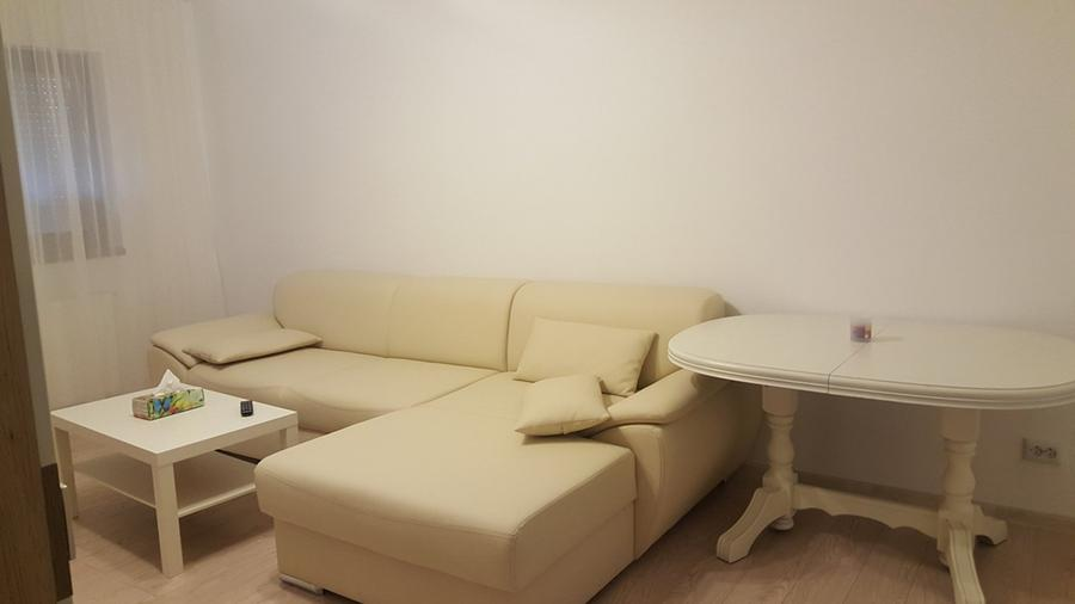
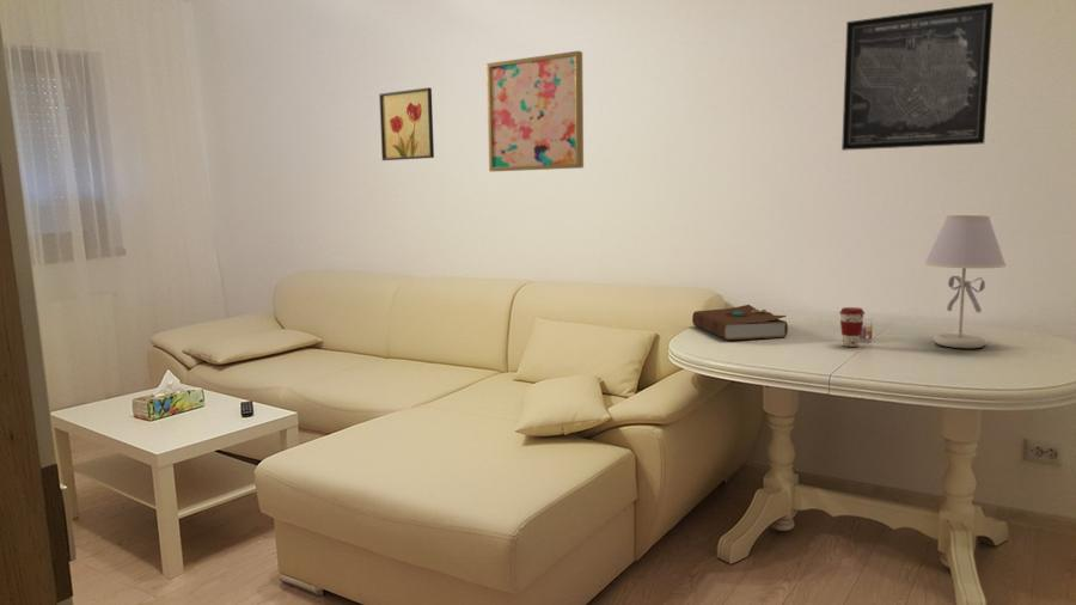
+ table lamp [923,214,1008,349]
+ wall art [378,86,435,161]
+ wall art [485,50,585,172]
+ coffee cup [838,306,866,348]
+ wall art [840,1,995,152]
+ book [691,304,789,341]
